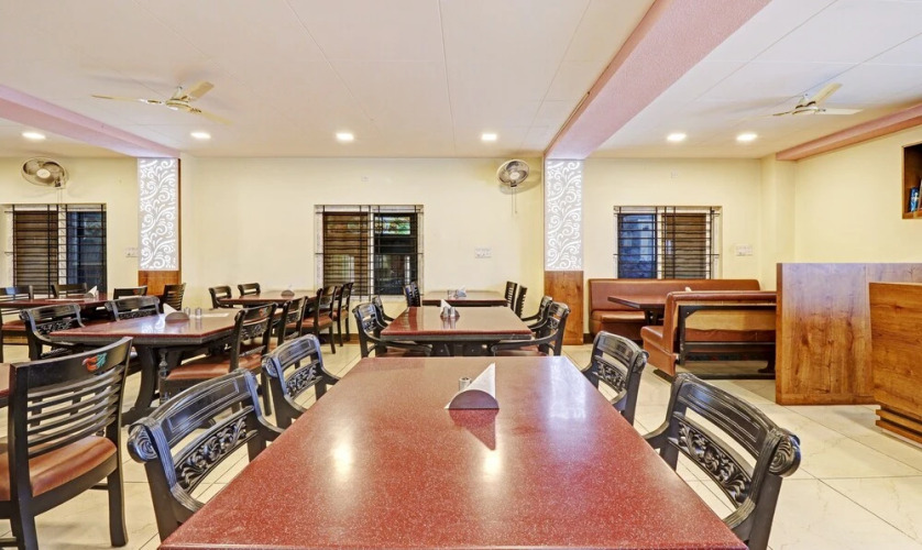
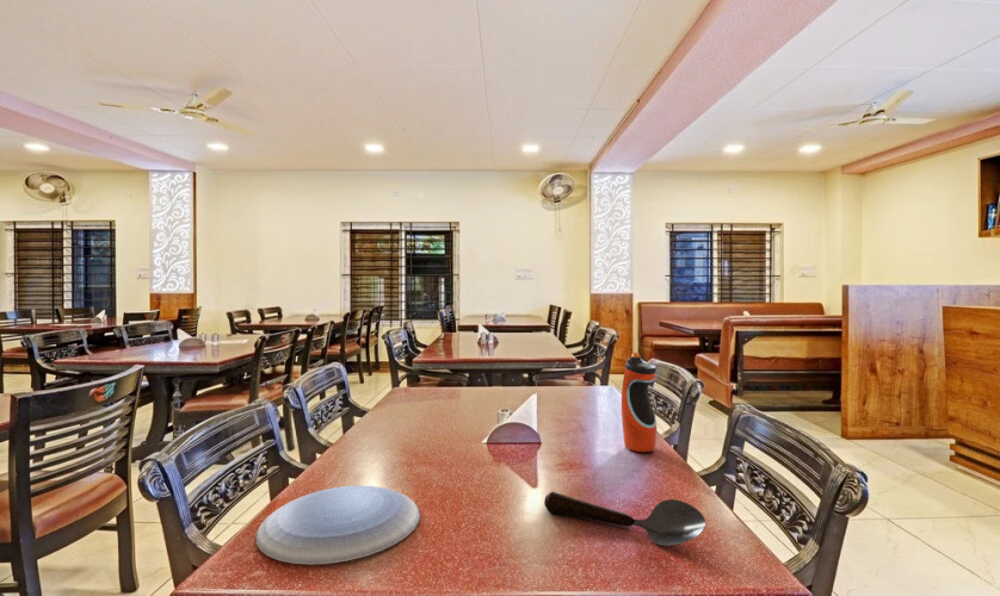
+ plate [255,484,421,565]
+ water bottle [621,352,658,453]
+ spoon [543,491,706,547]
